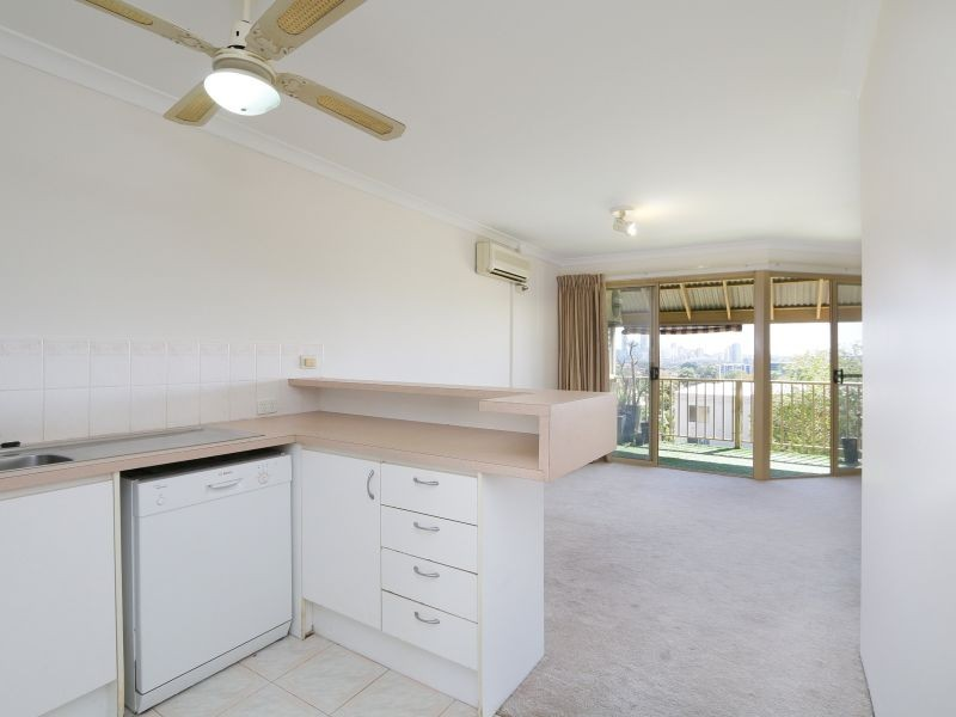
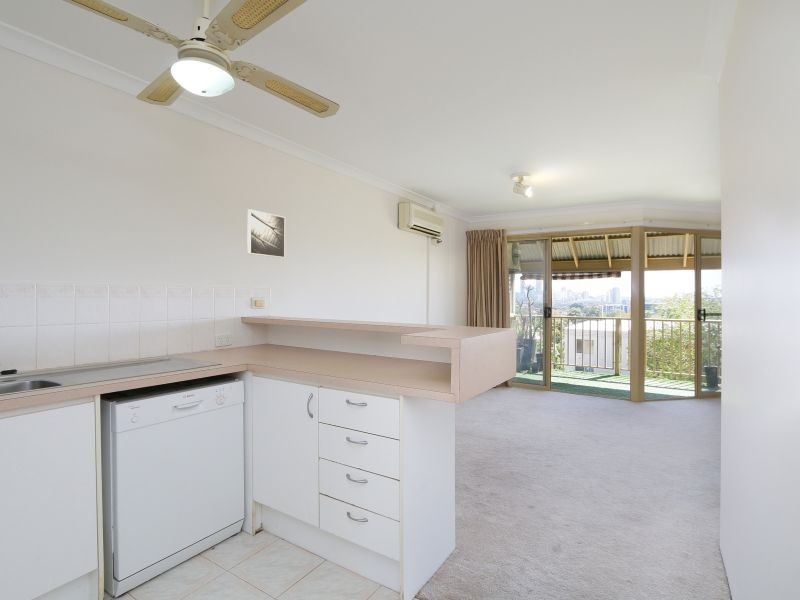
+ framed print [246,209,286,259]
